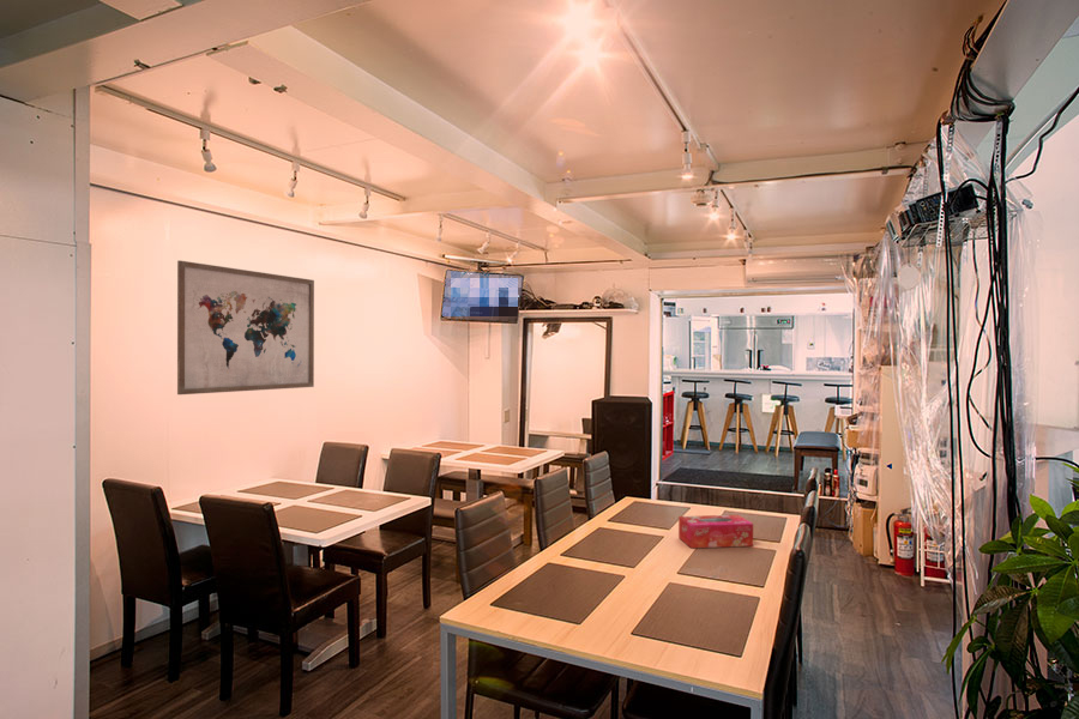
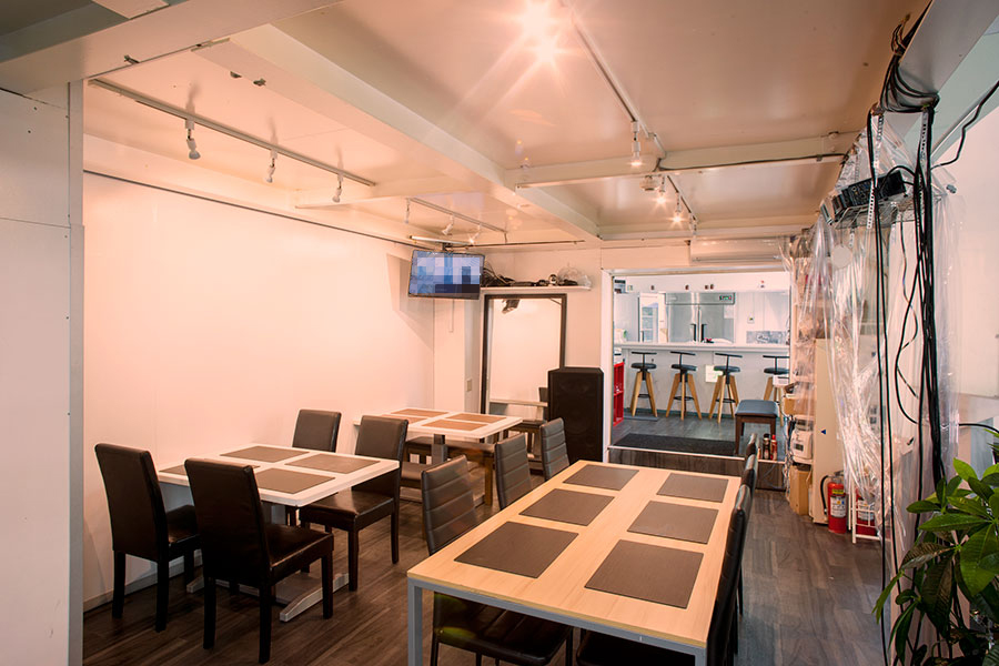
- wall art [176,260,315,395]
- tissue box [677,514,754,549]
